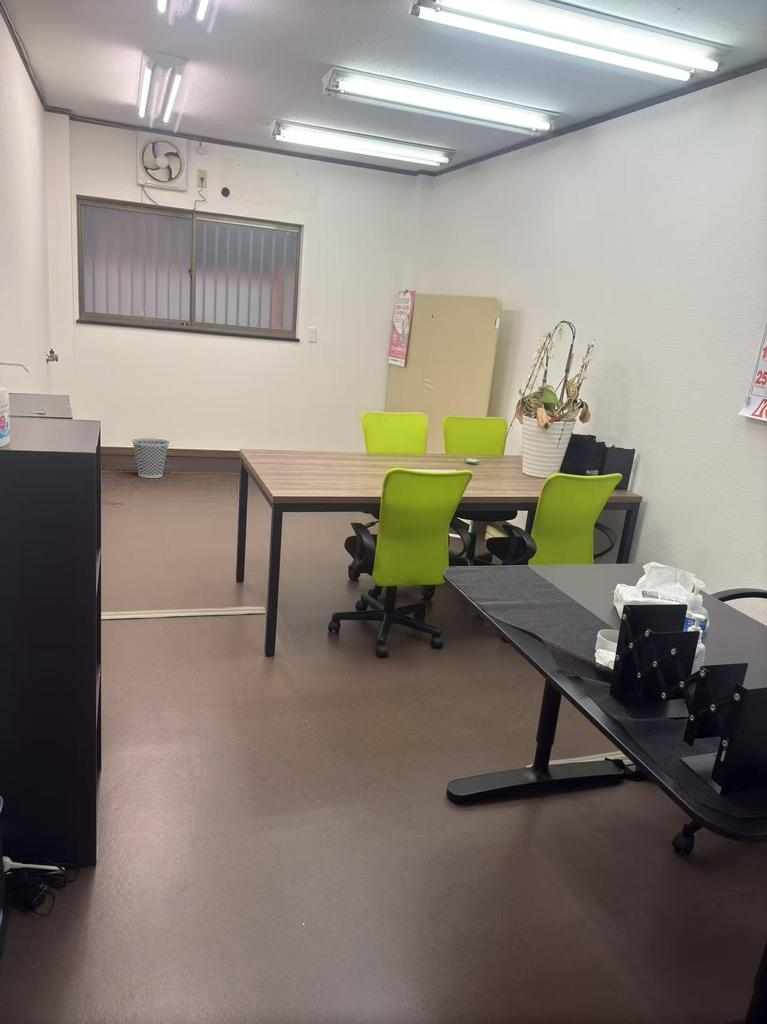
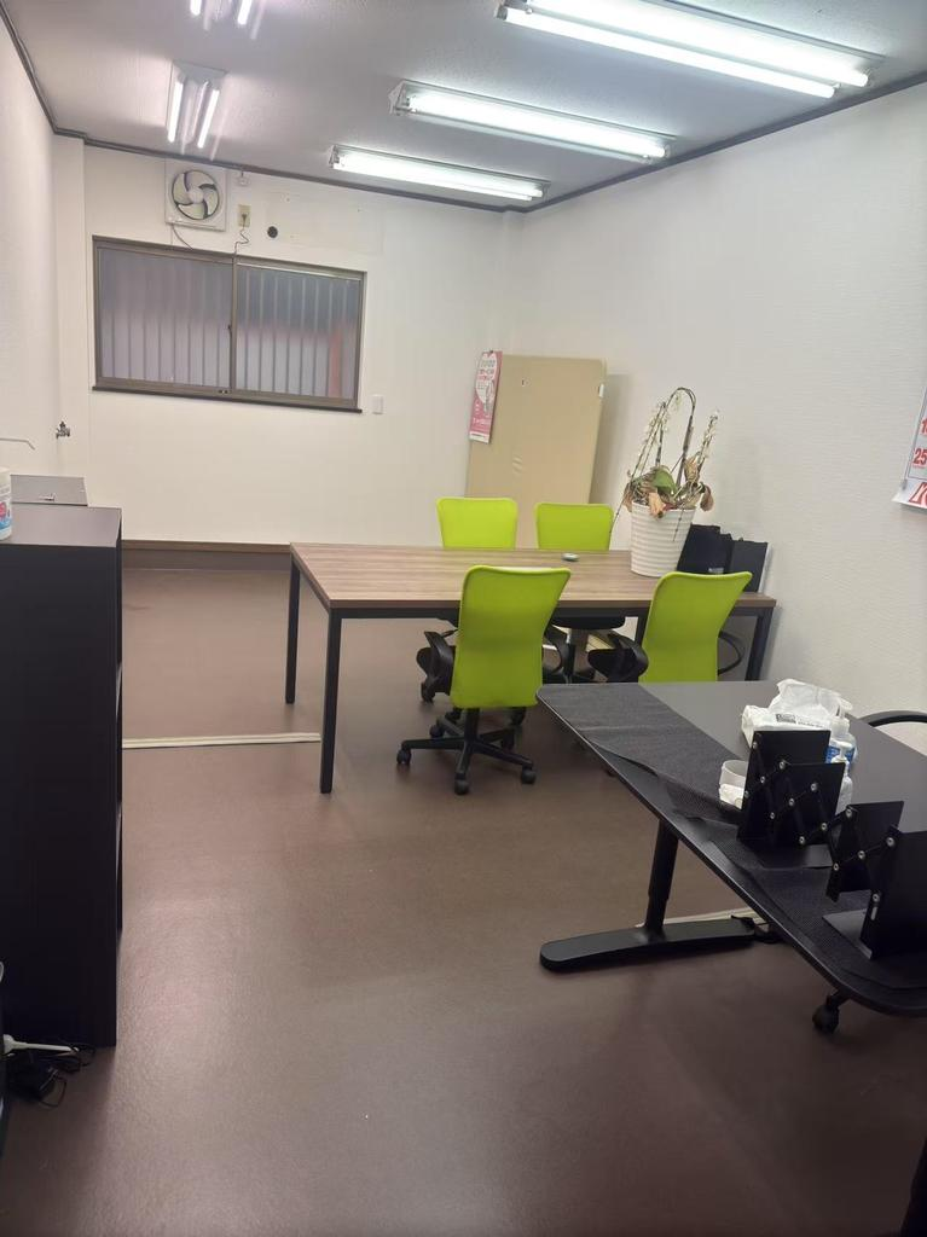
- wastebasket [131,437,171,479]
